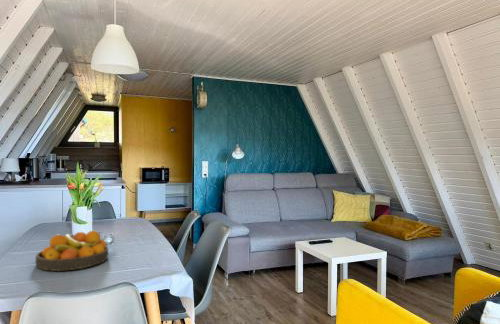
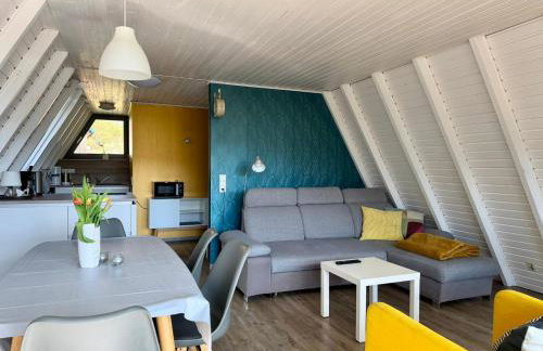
- fruit bowl [35,230,109,272]
